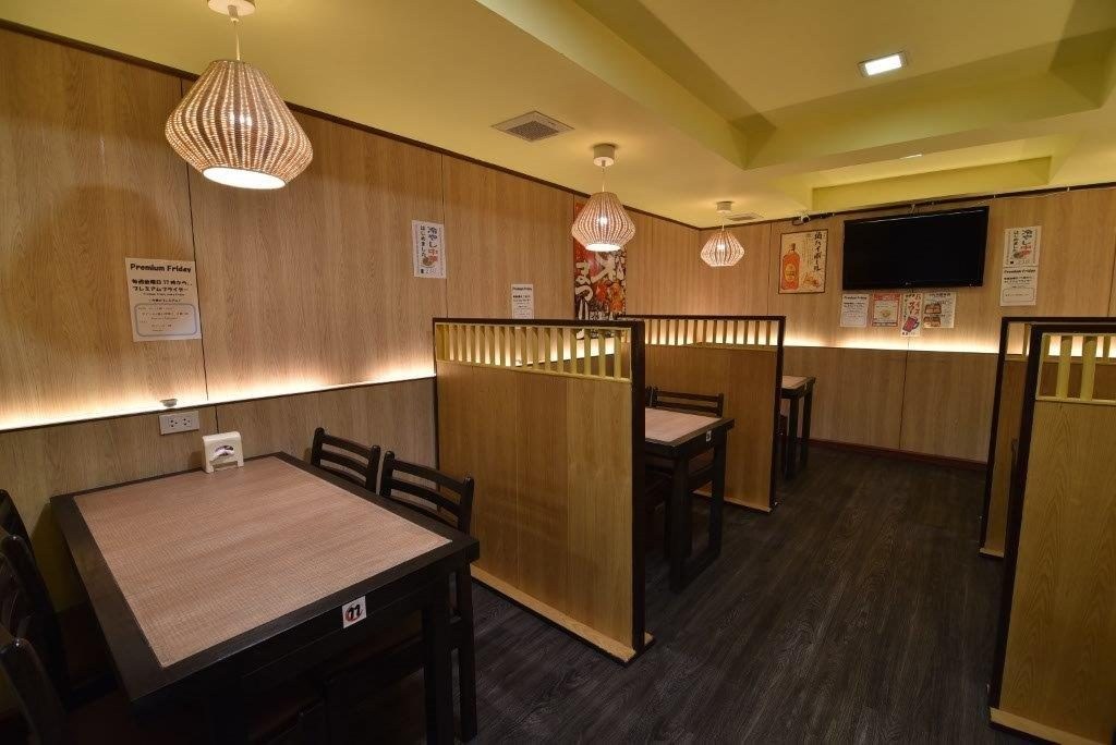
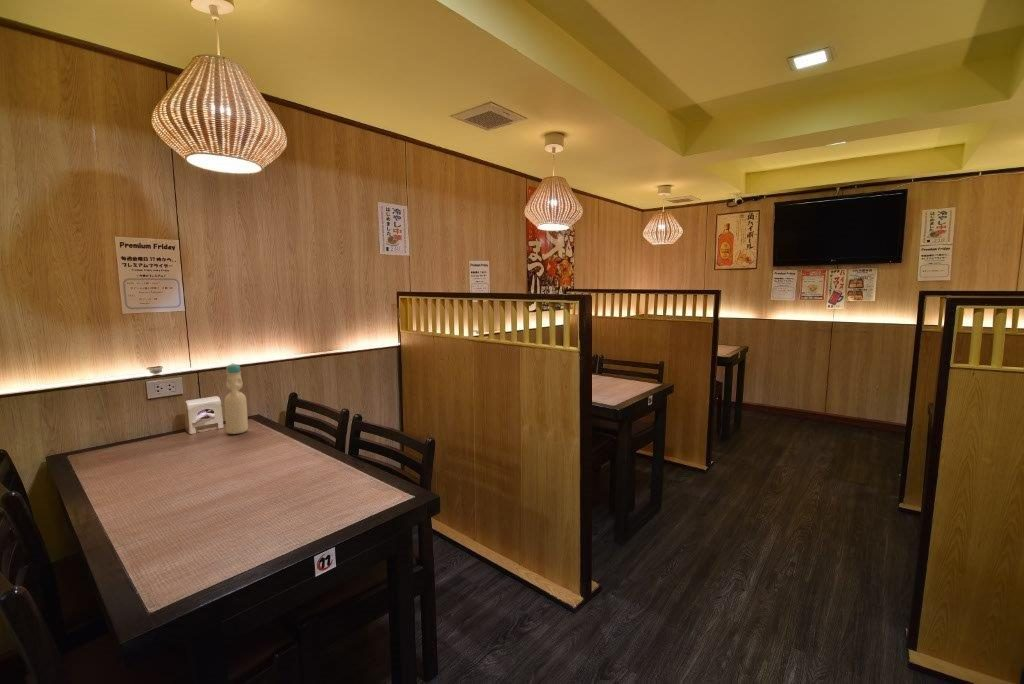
+ bottle [223,362,249,435]
